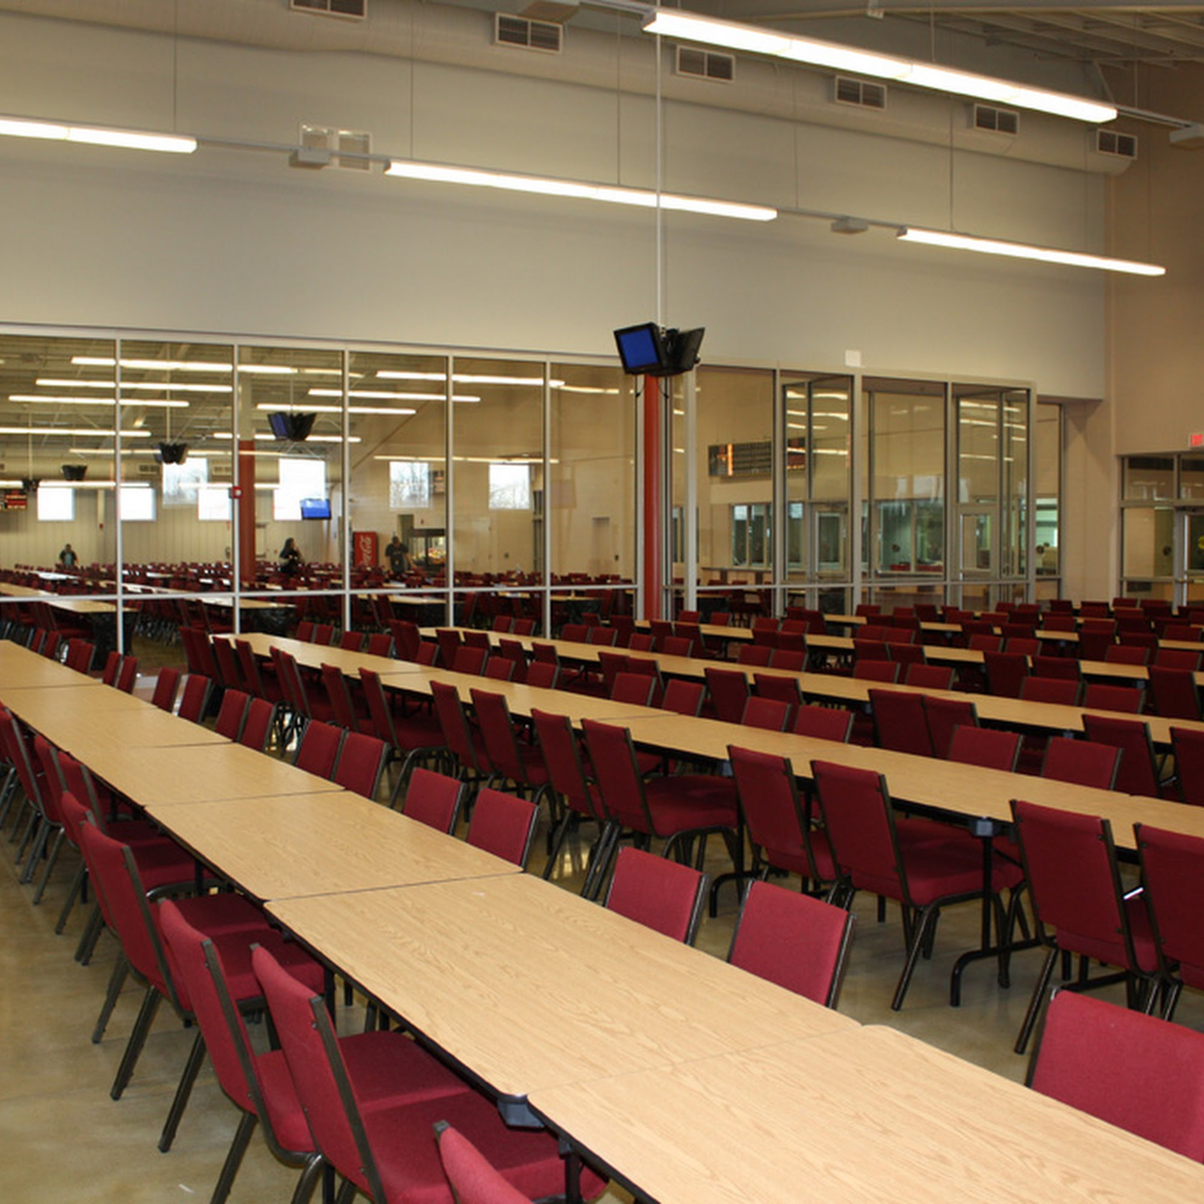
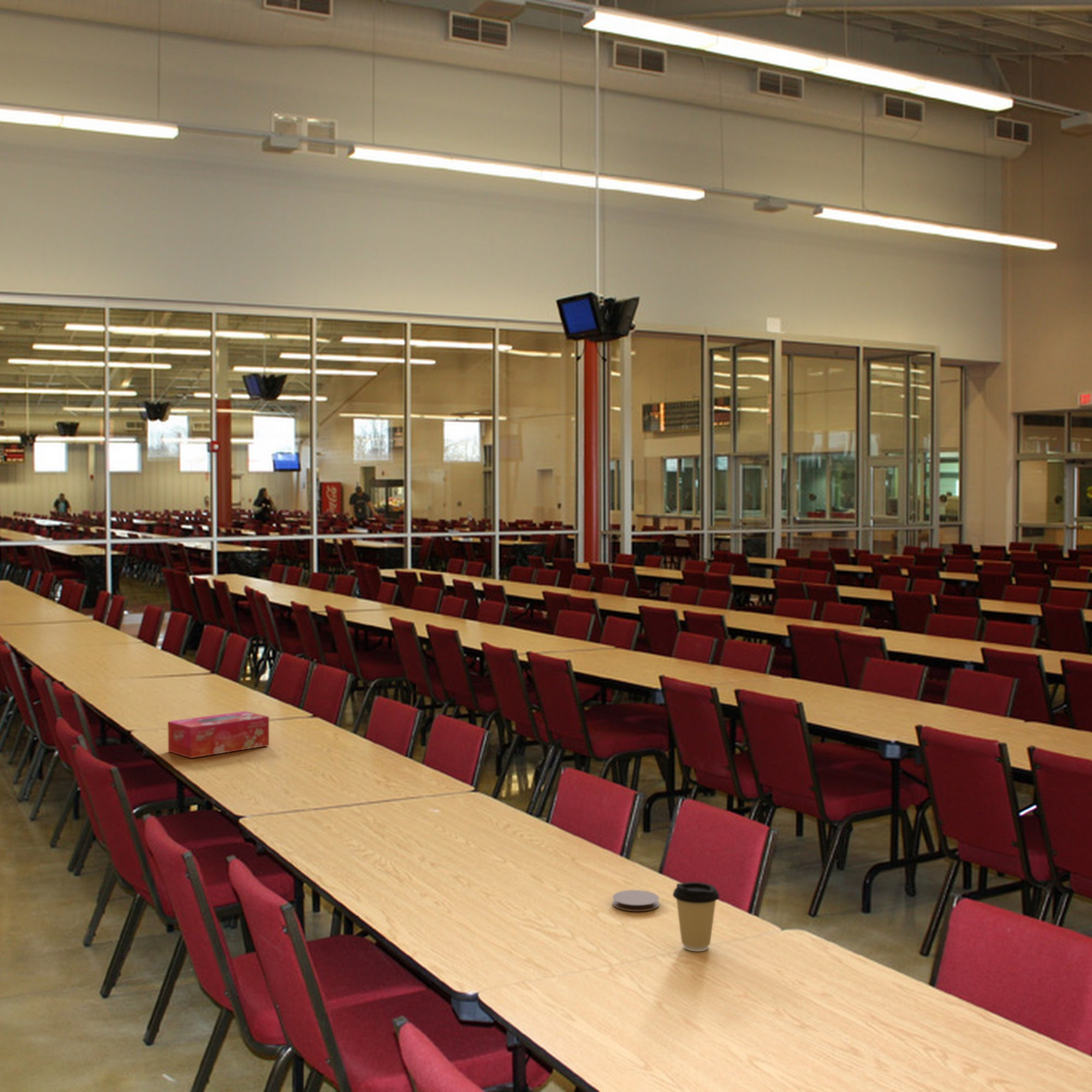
+ coaster [612,889,660,912]
+ tissue box [167,710,270,759]
+ coffee cup [672,881,720,952]
